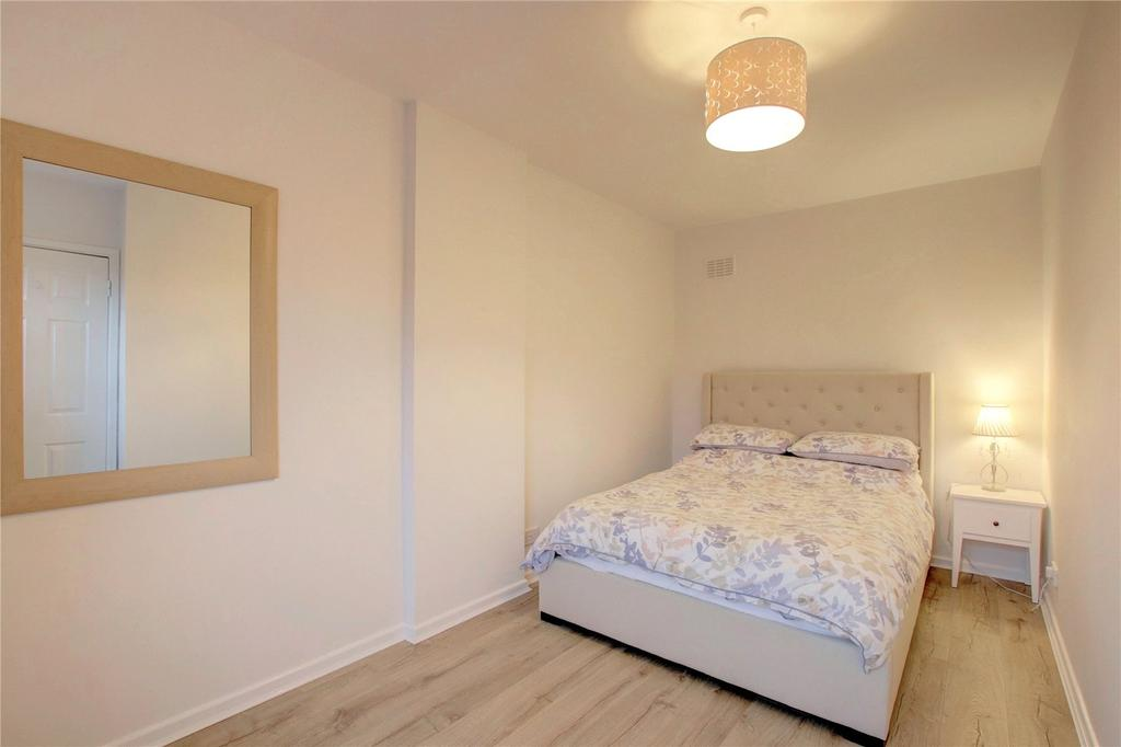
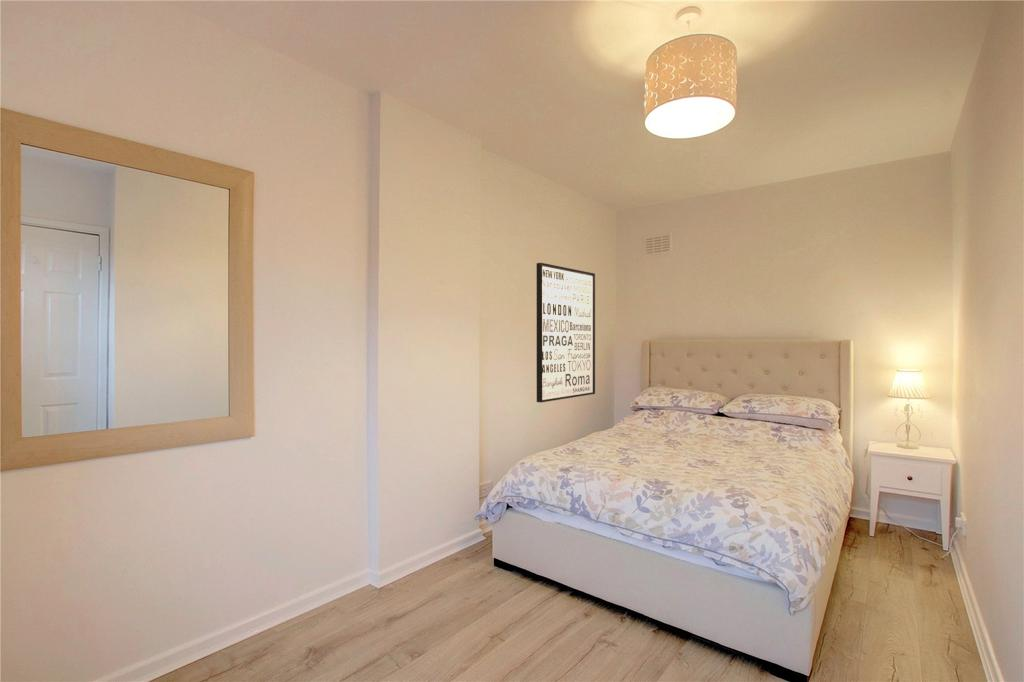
+ wall art [536,262,596,403]
